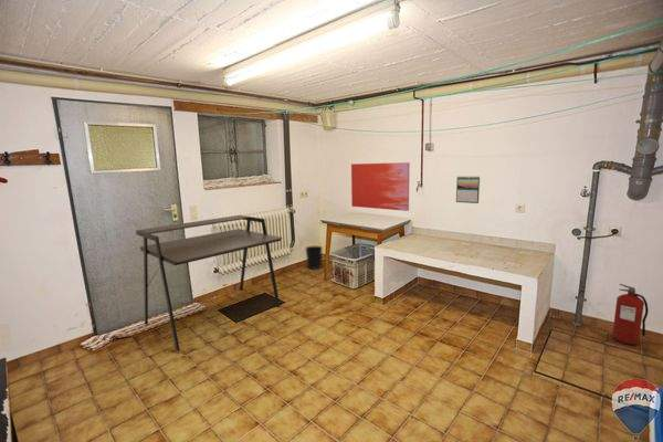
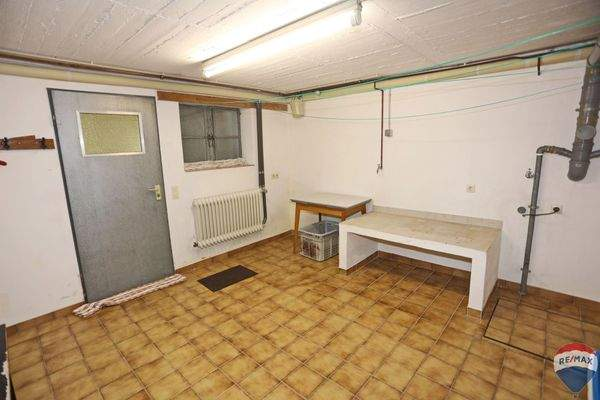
- fire extinguisher [611,283,649,346]
- wastebasket [304,245,324,271]
- wall art [350,161,411,212]
- calendar [455,175,481,204]
- desk [135,214,283,351]
